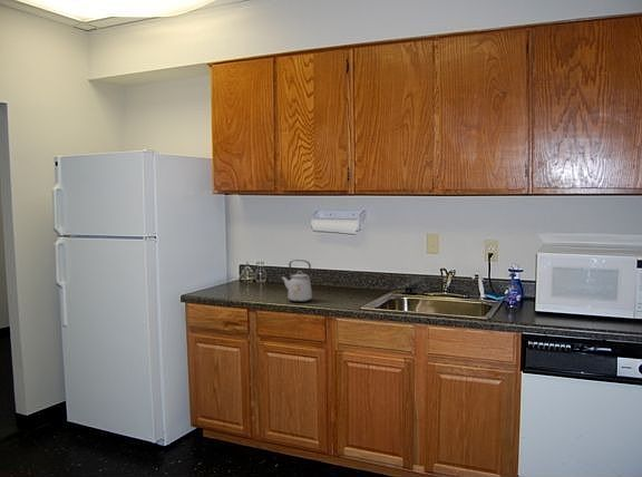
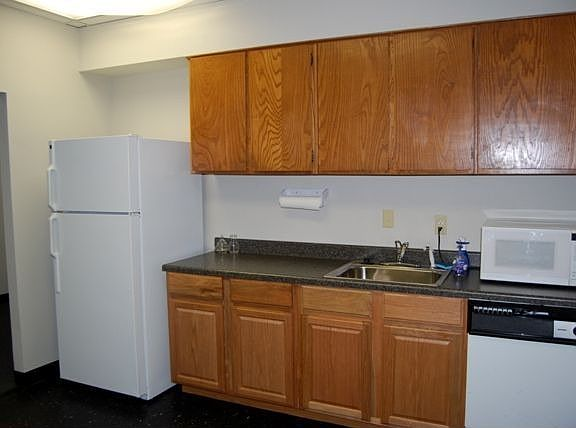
- kettle [280,259,313,303]
